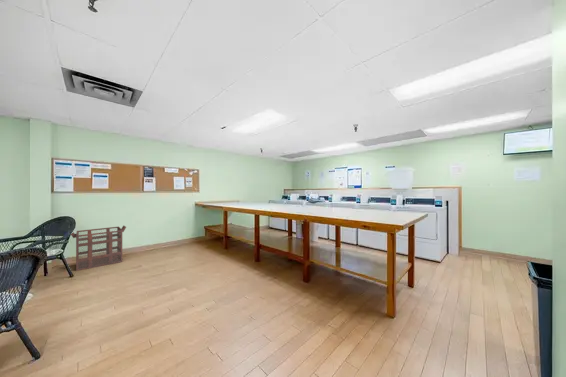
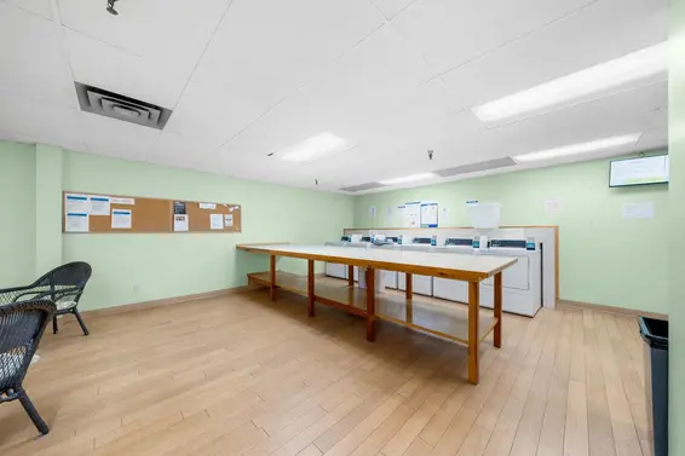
- laundry basket [70,225,127,272]
